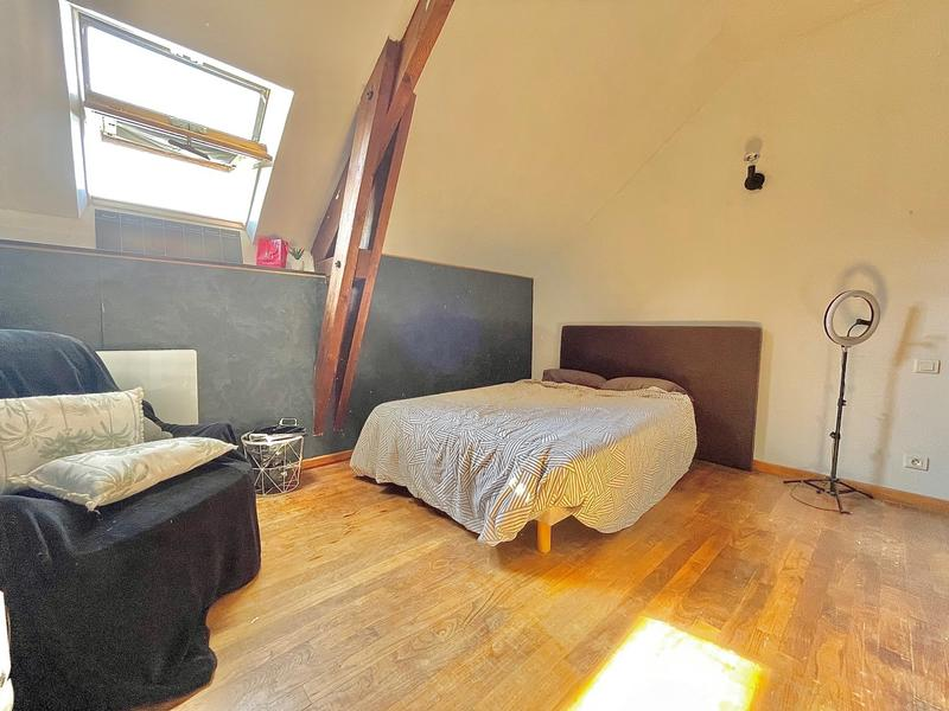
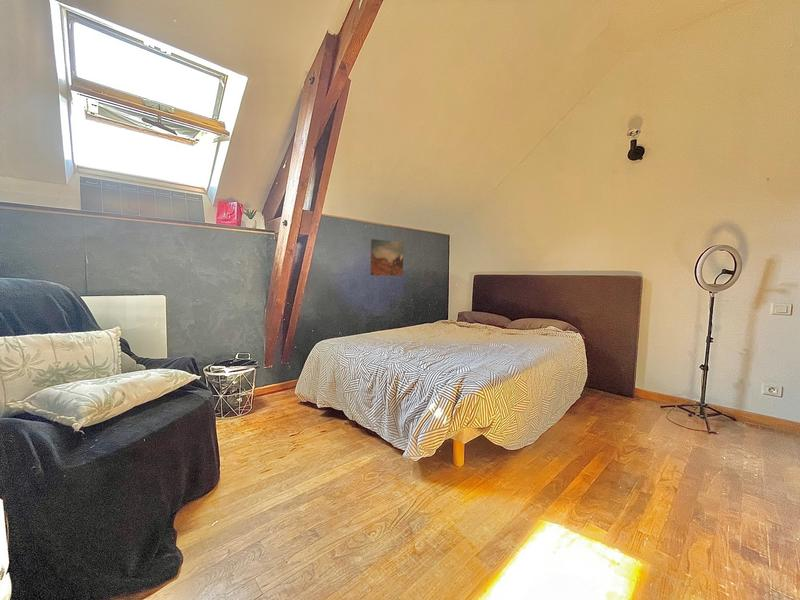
+ wall art [370,238,405,277]
